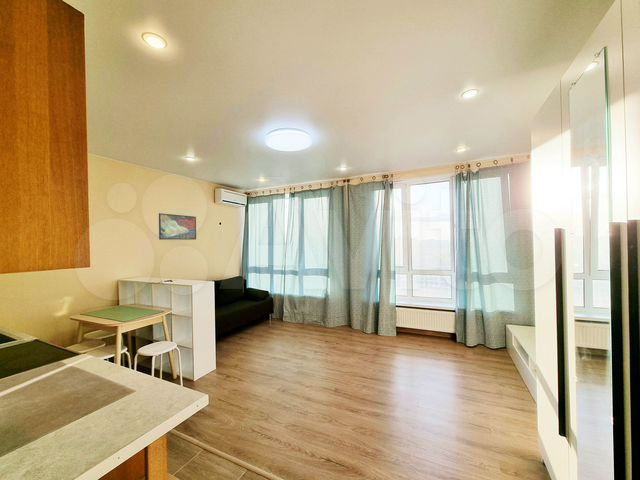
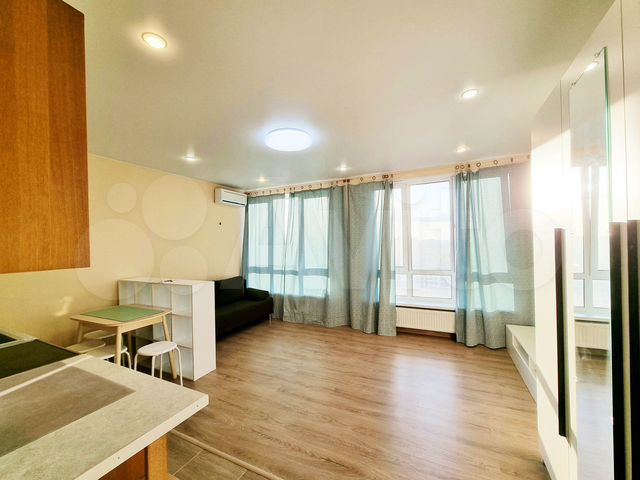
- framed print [158,212,197,241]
